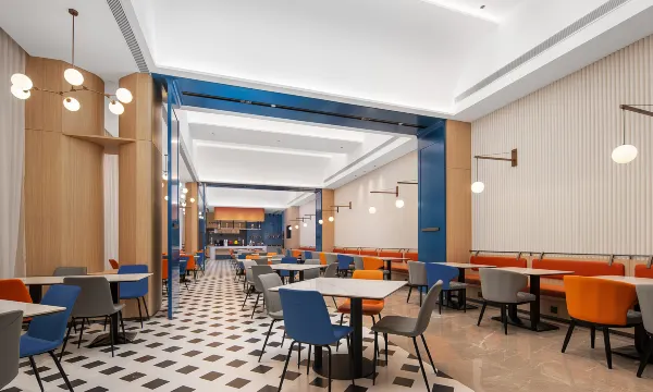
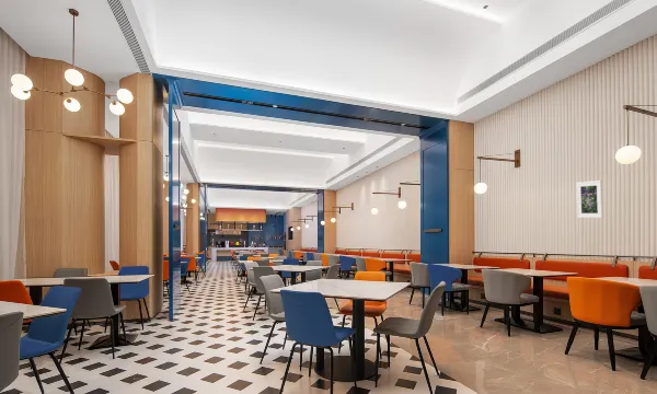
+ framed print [575,179,604,219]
